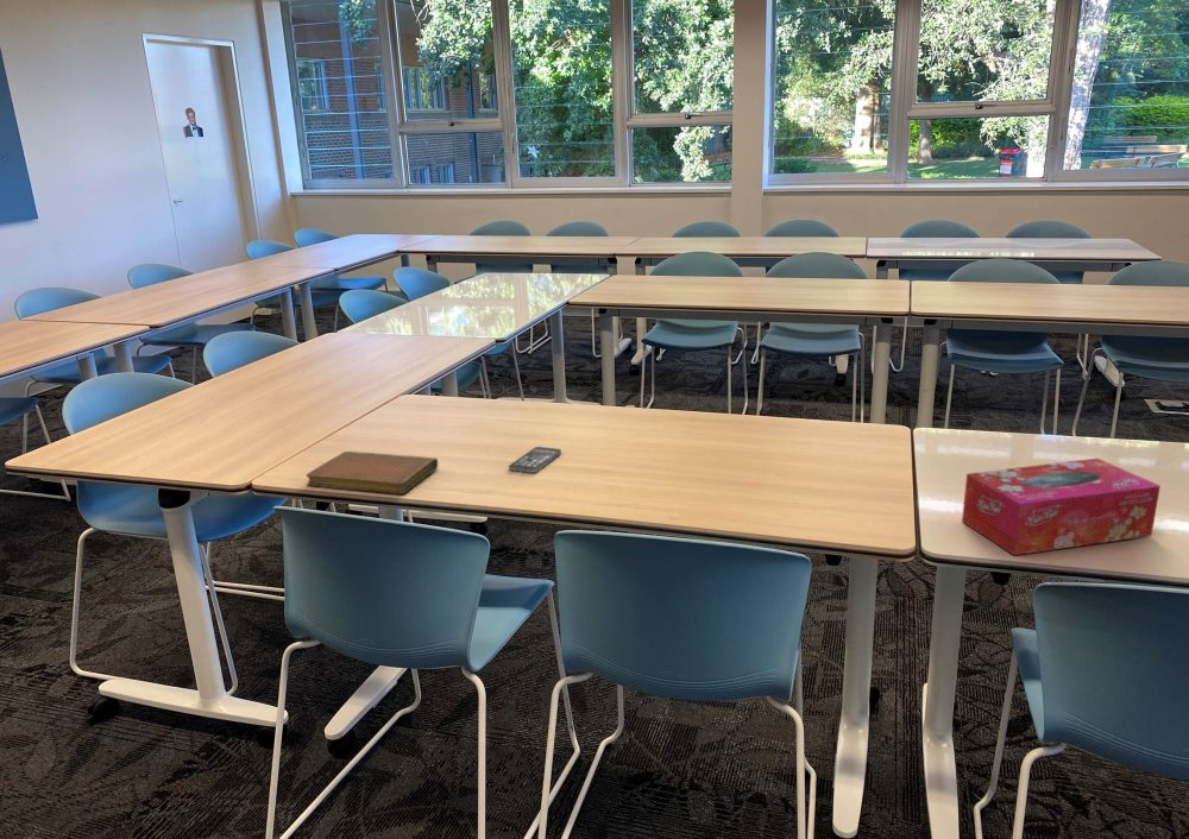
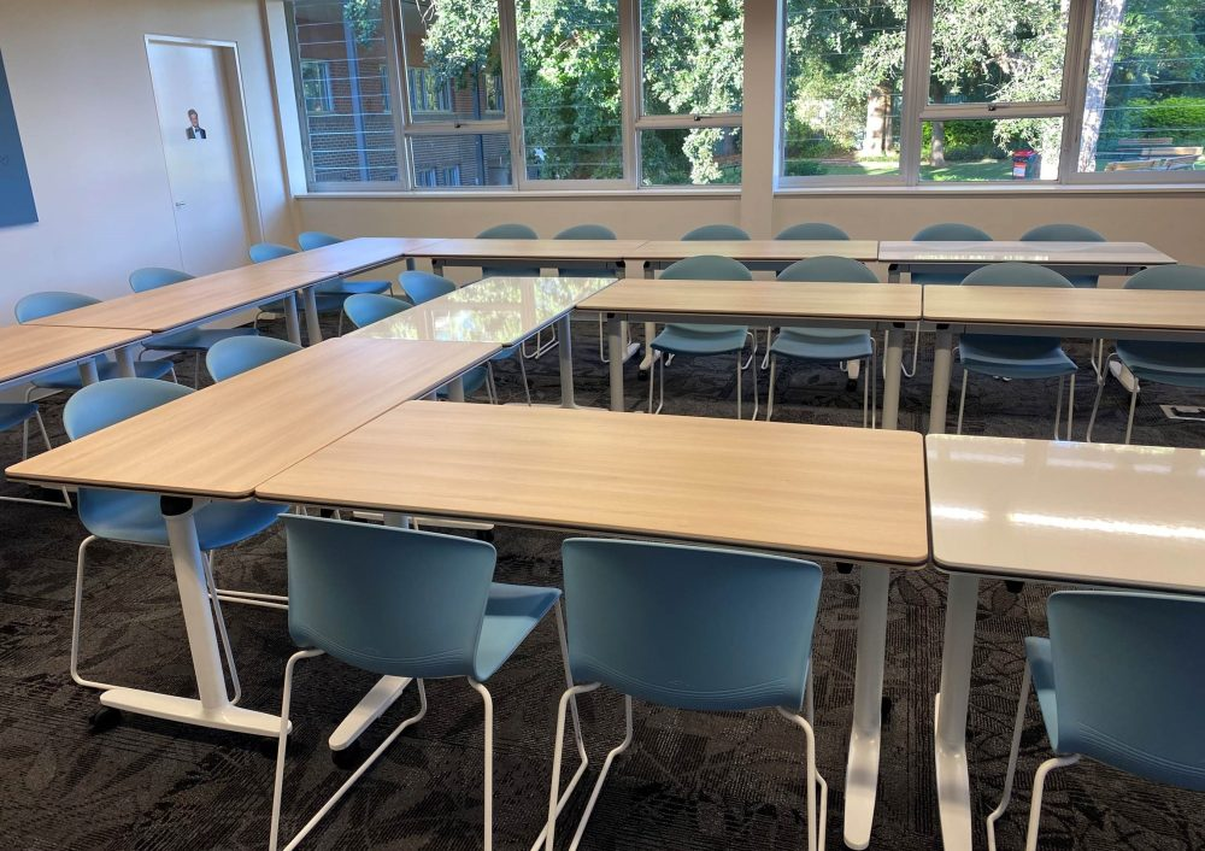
- notebook [306,450,439,496]
- smartphone [508,446,562,474]
- tissue box [961,458,1162,556]
